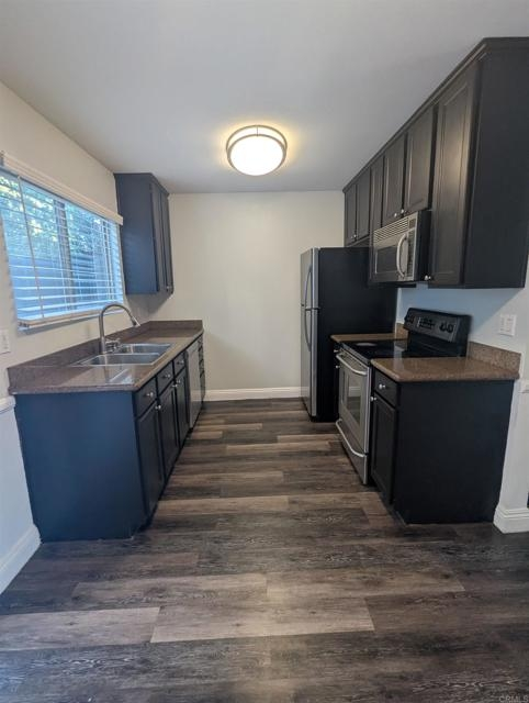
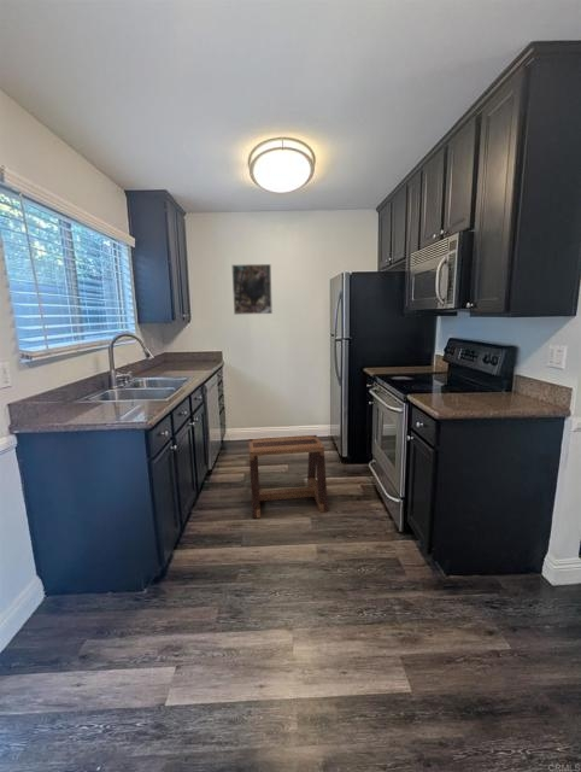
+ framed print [230,263,274,316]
+ stool [248,434,329,520]
